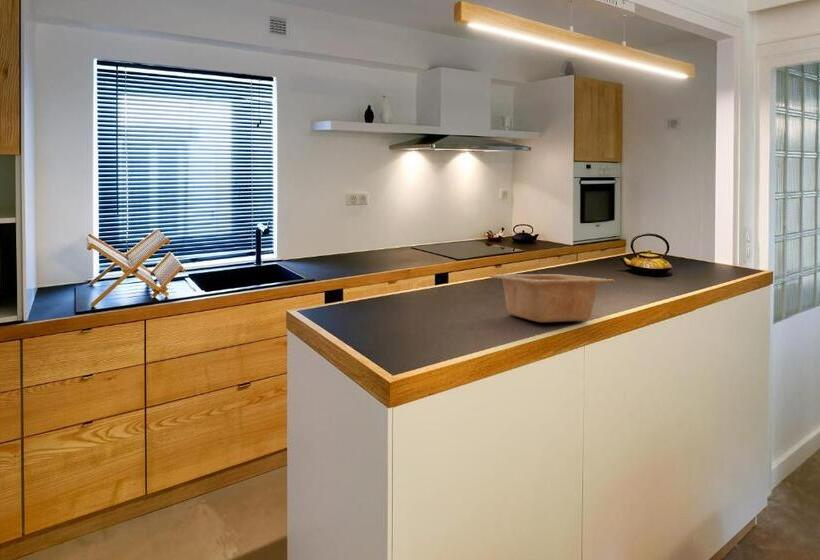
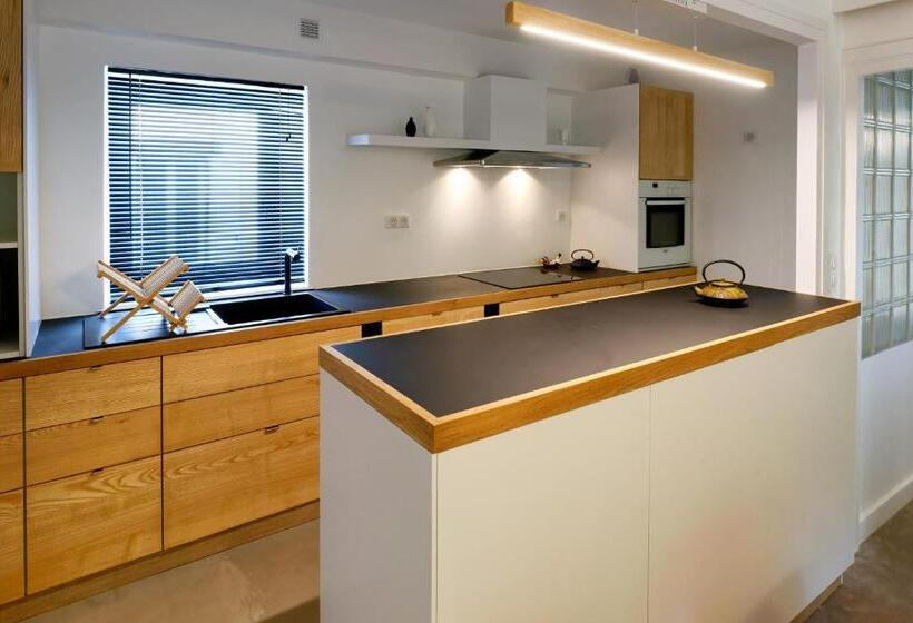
- serving bowl [488,273,616,323]
